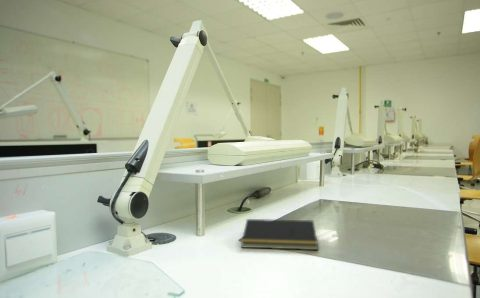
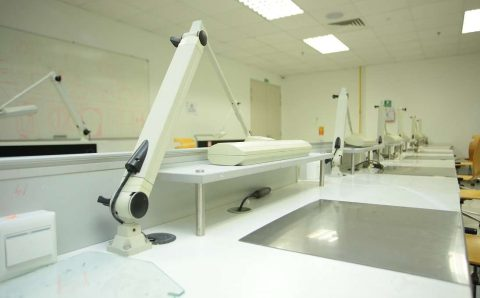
- notepad [240,218,319,251]
